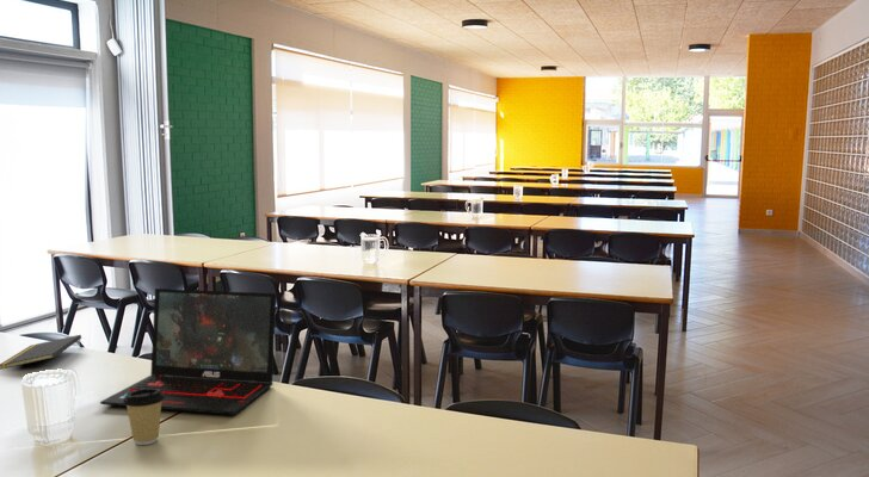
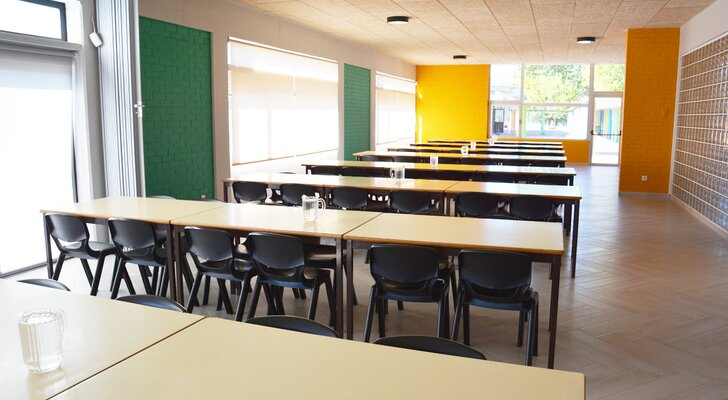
- notepad [0,334,84,371]
- coffee cup [123,389,165,446]
- laptop [99,287,277,416]
